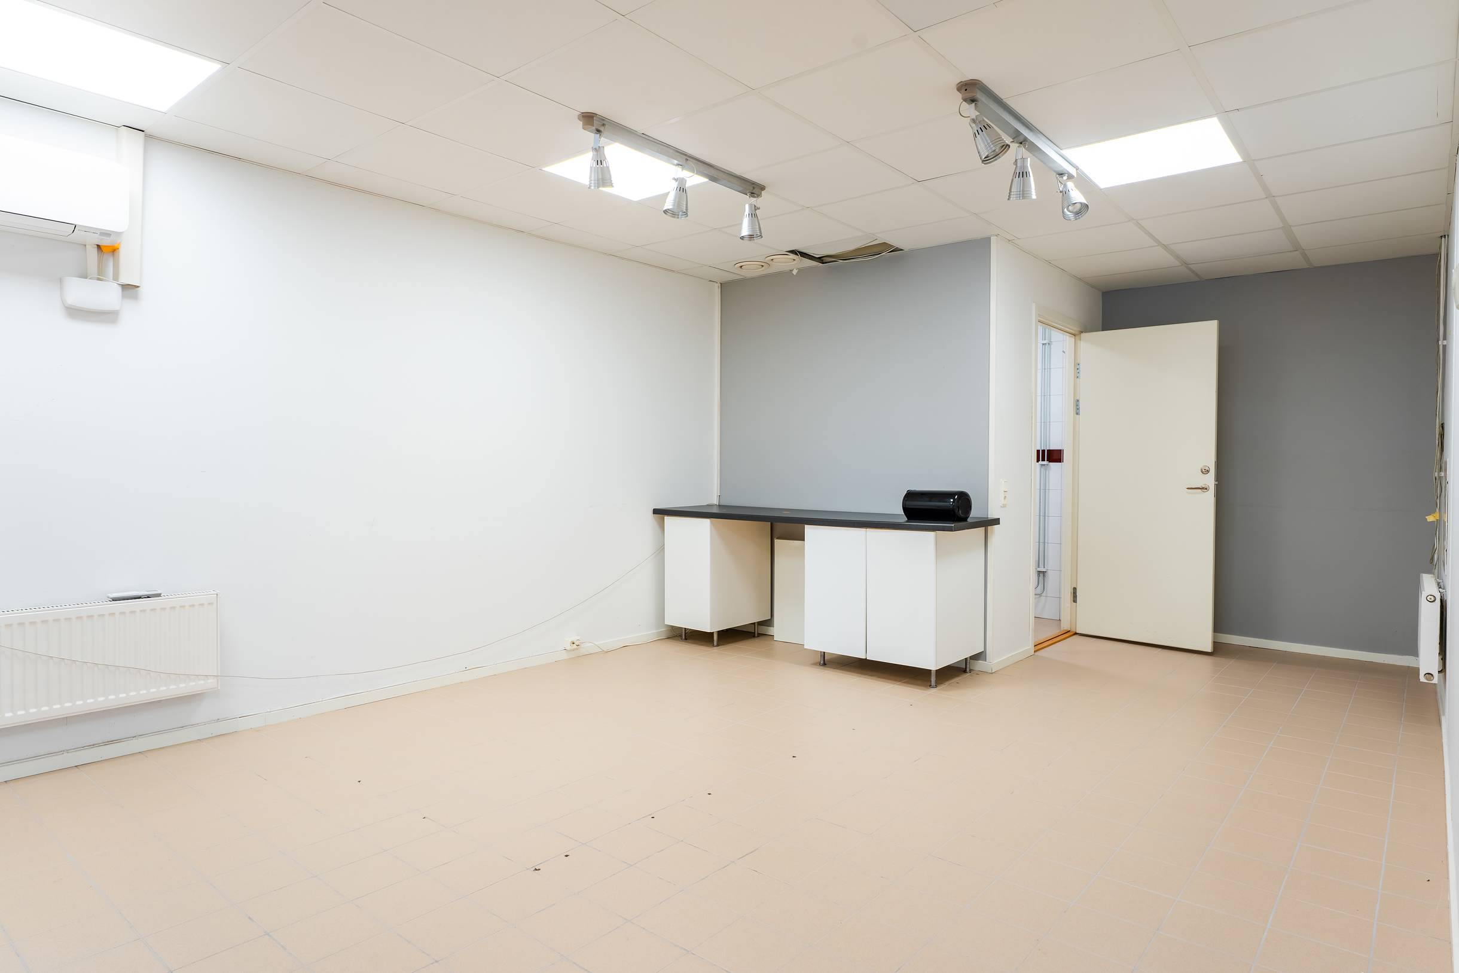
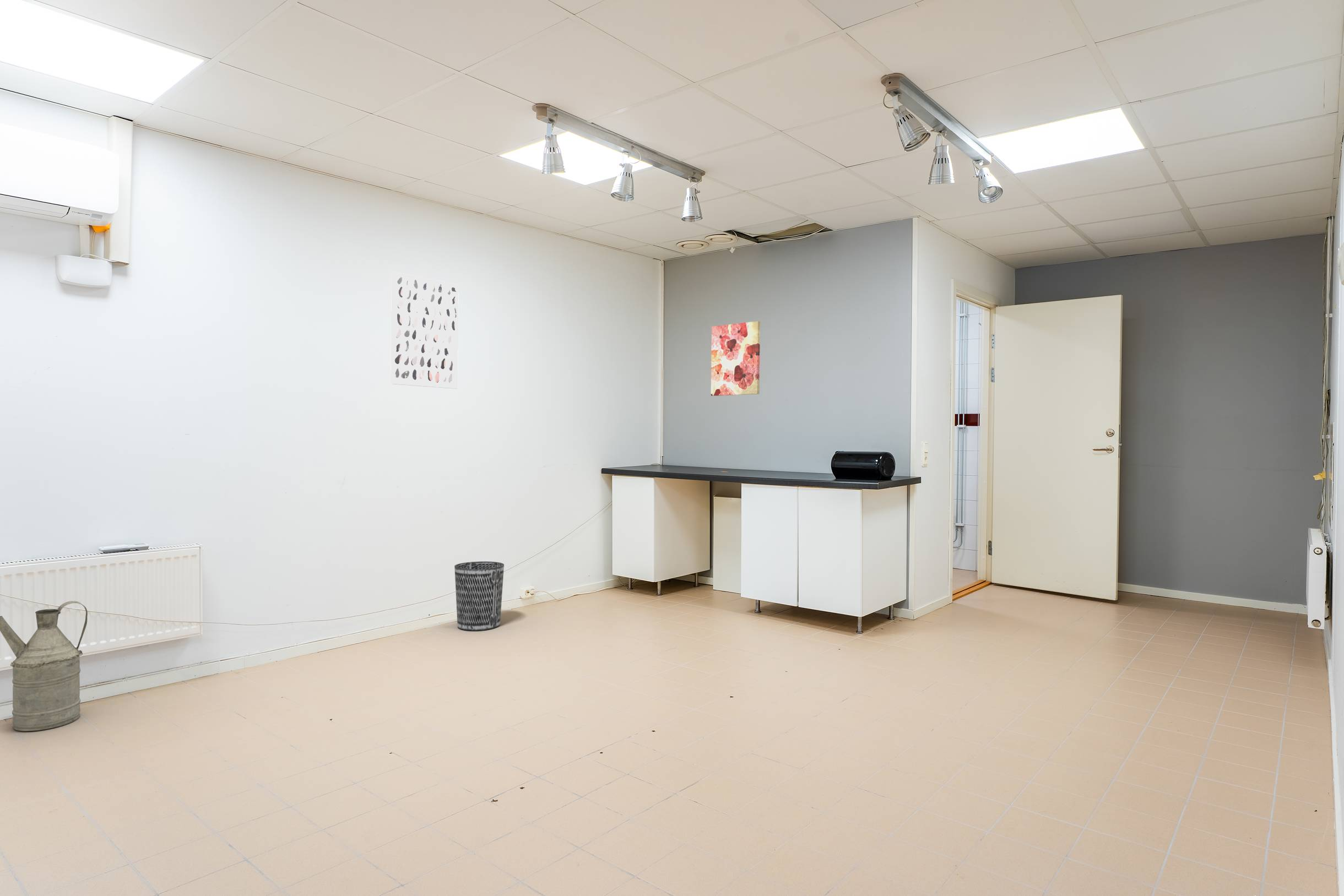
+ wastebasket [454,561,505,631]
+ watering can [0,600,88,732]
+ wall art [390,271,459,389]
+ wall art [711,321,761,397]
